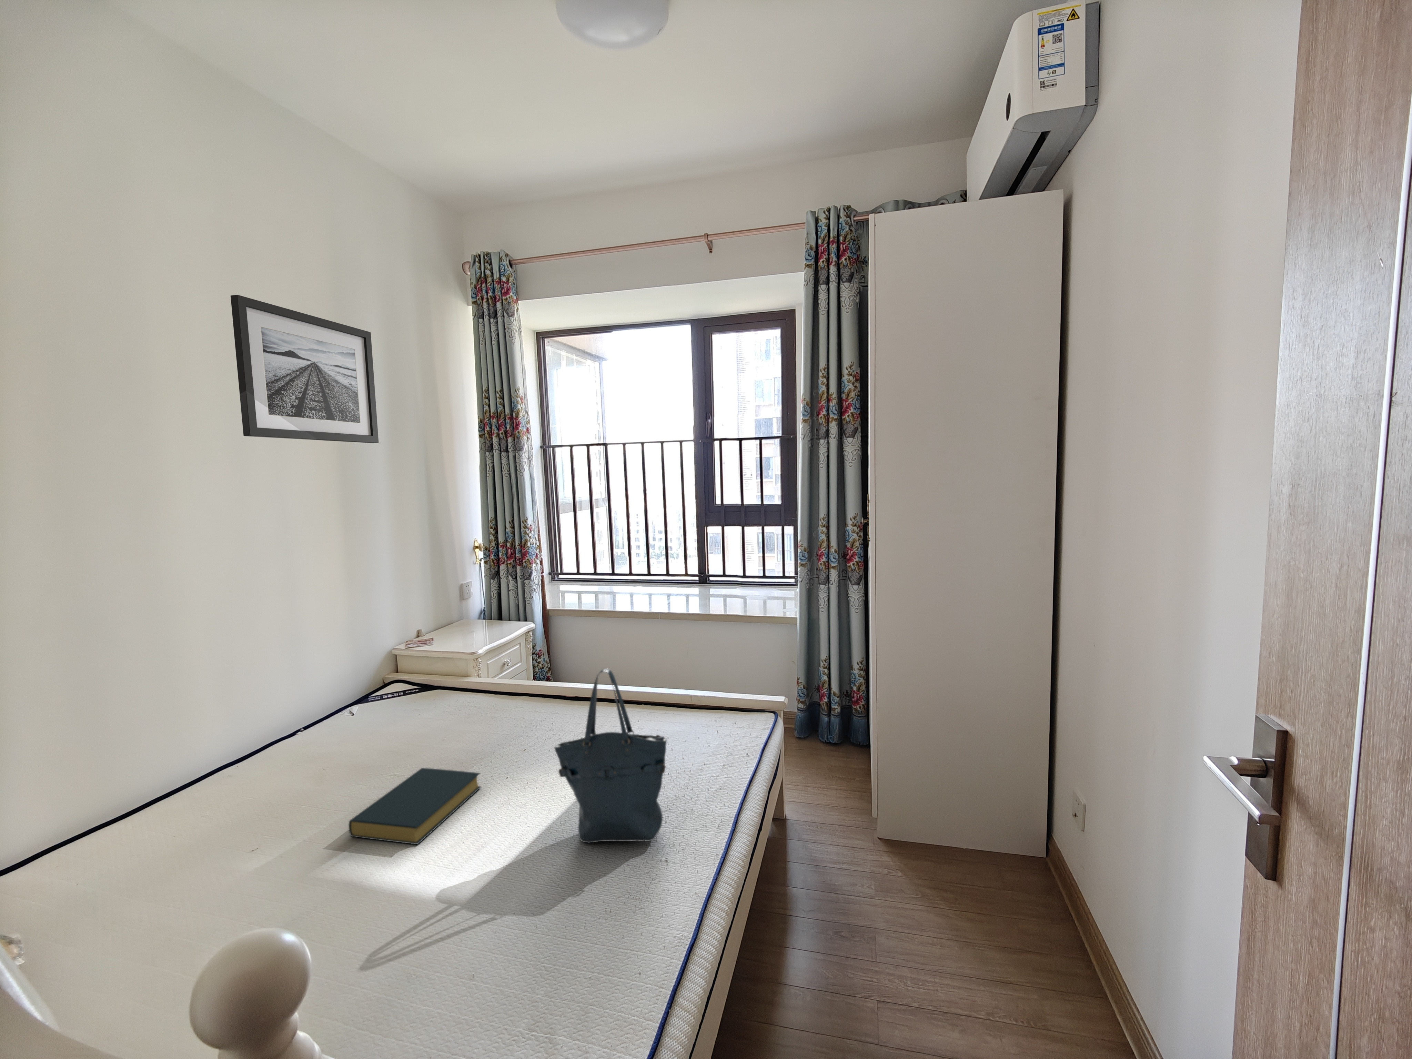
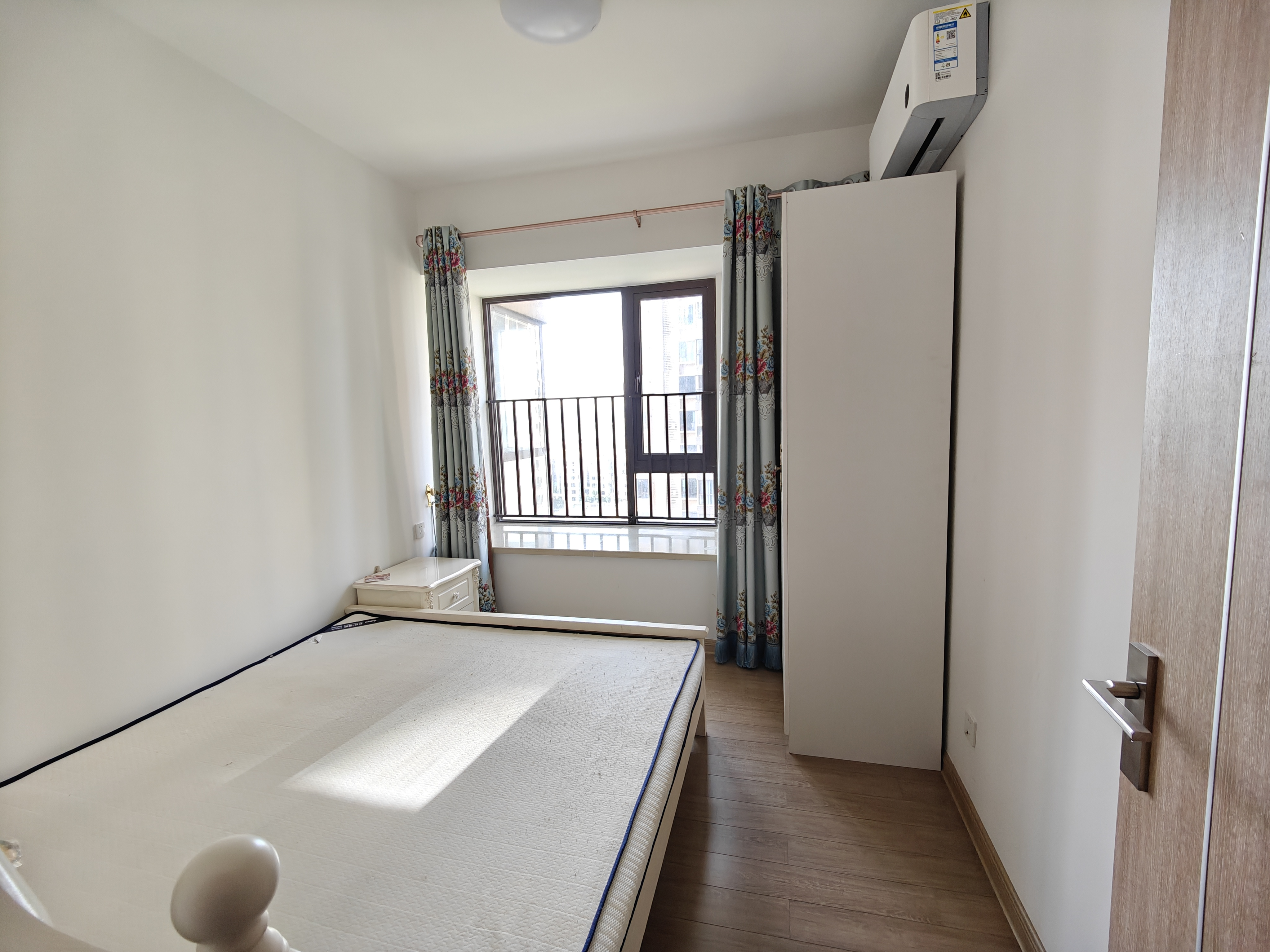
- tote bag [554,669,667,843]
- hardback book [348,768,481,845]
- wall art [230,295,379,444]
